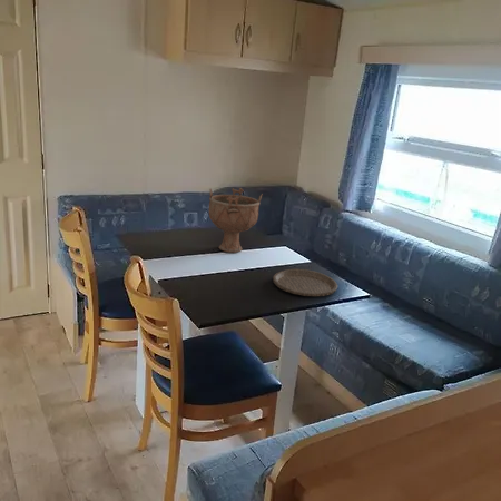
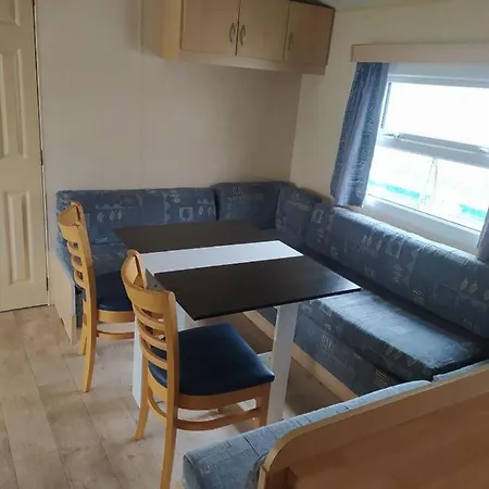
- plate [272,268,338,297]
- decorative bowl [208,187,264,254]
